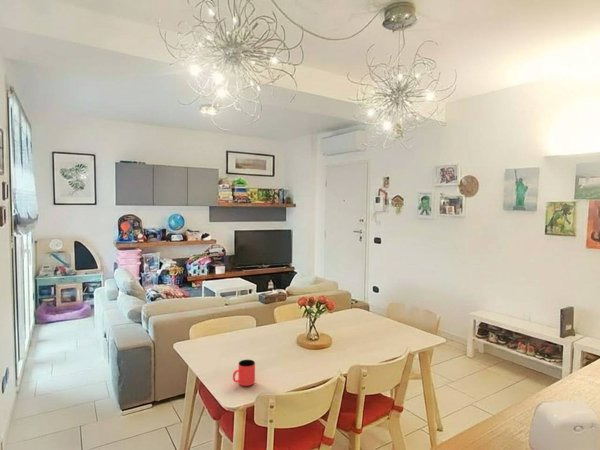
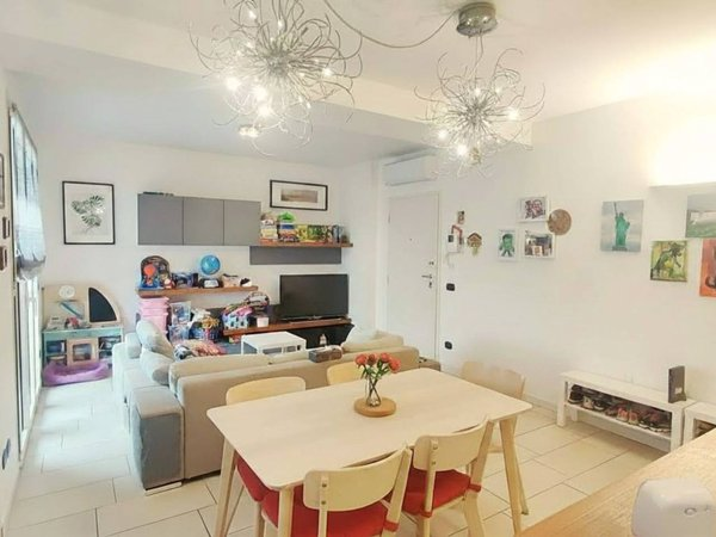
- cup [232,359,256,387]
